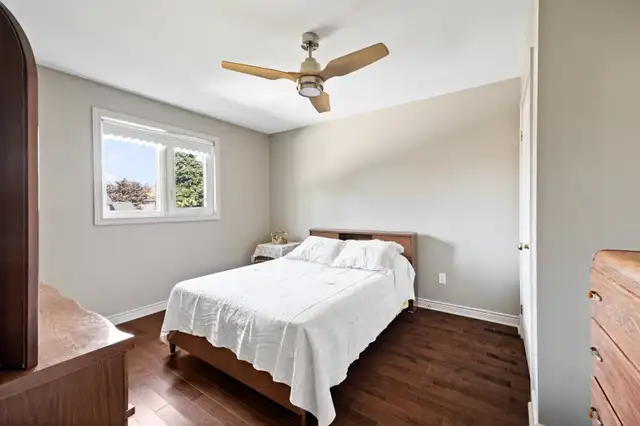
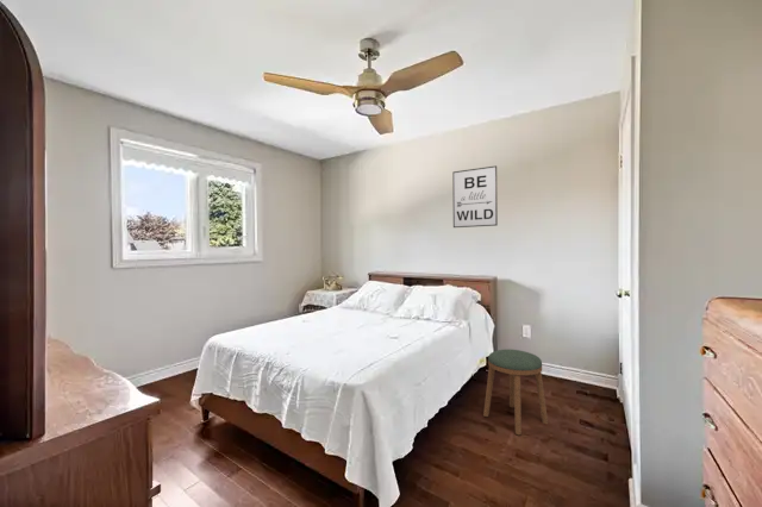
+ wall art [451,164,499,229]
+ stool [482,349,549,436]
